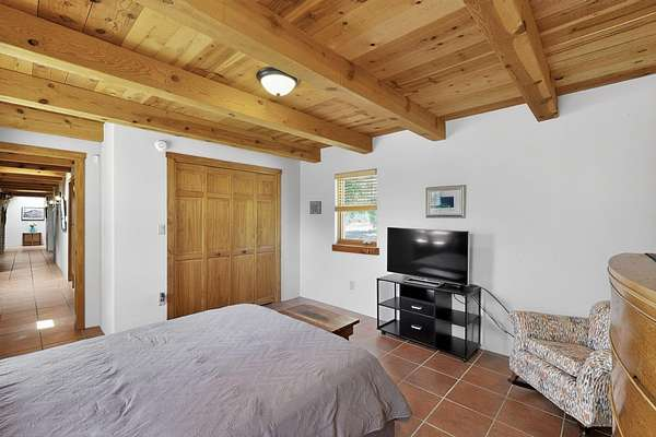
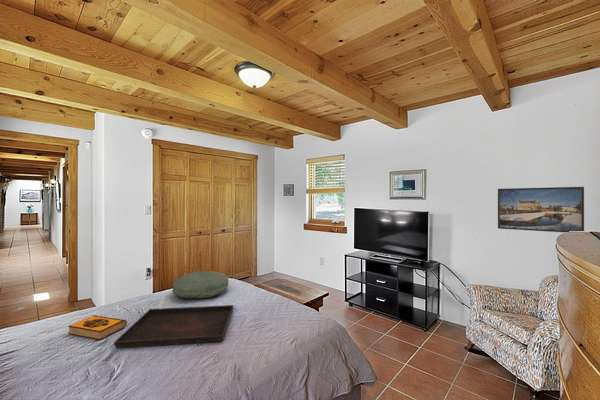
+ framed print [497,186,585,233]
+ pillow [171,270,230,300]
+ hardback book [67,314,128,341]
+ serving tray [113,304,235,349]
